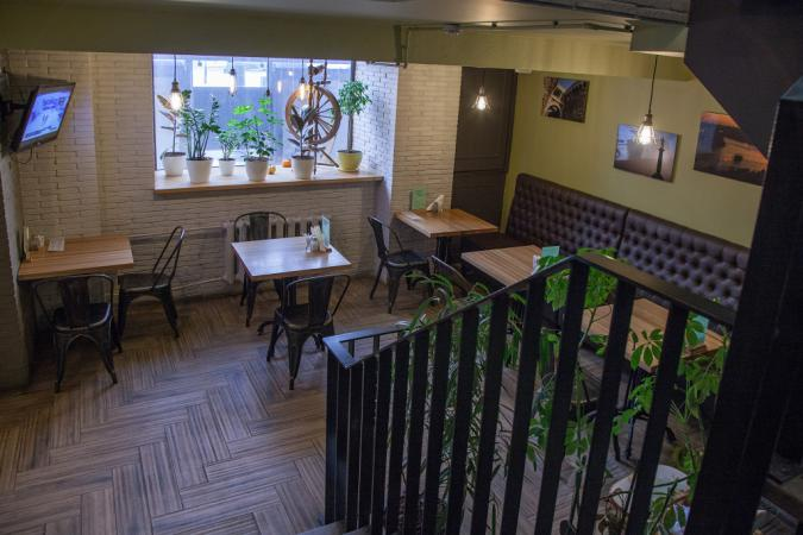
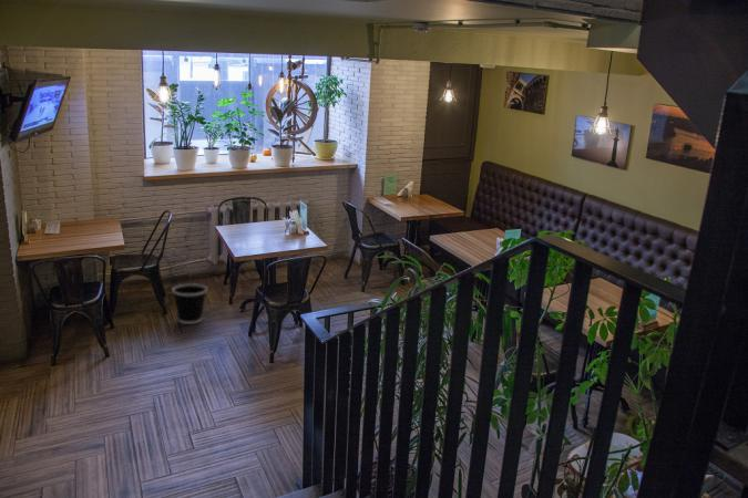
+ wastebasket [171,282,208,325]
